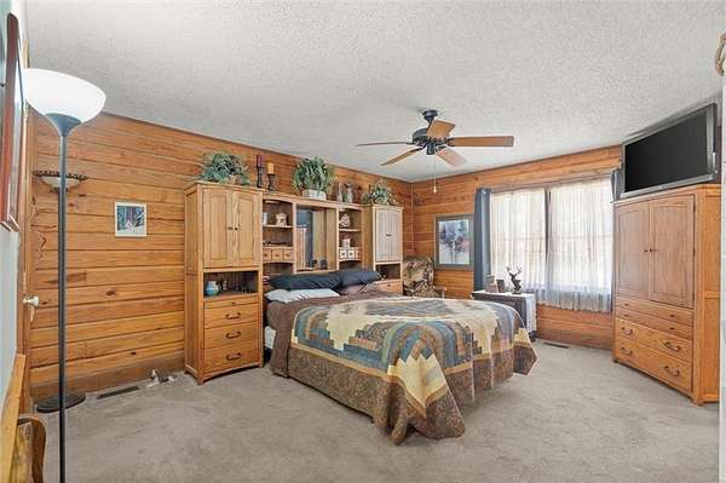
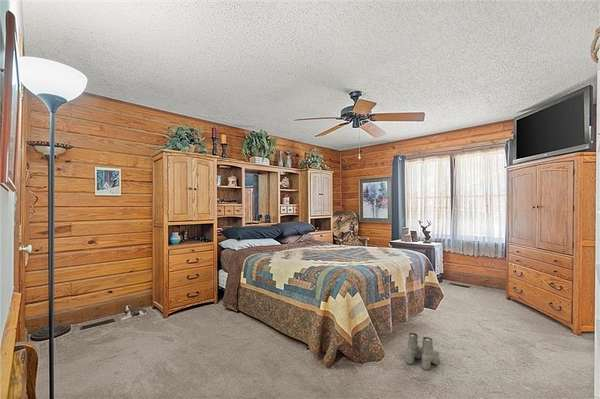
+ boots [405,332,441,371]
